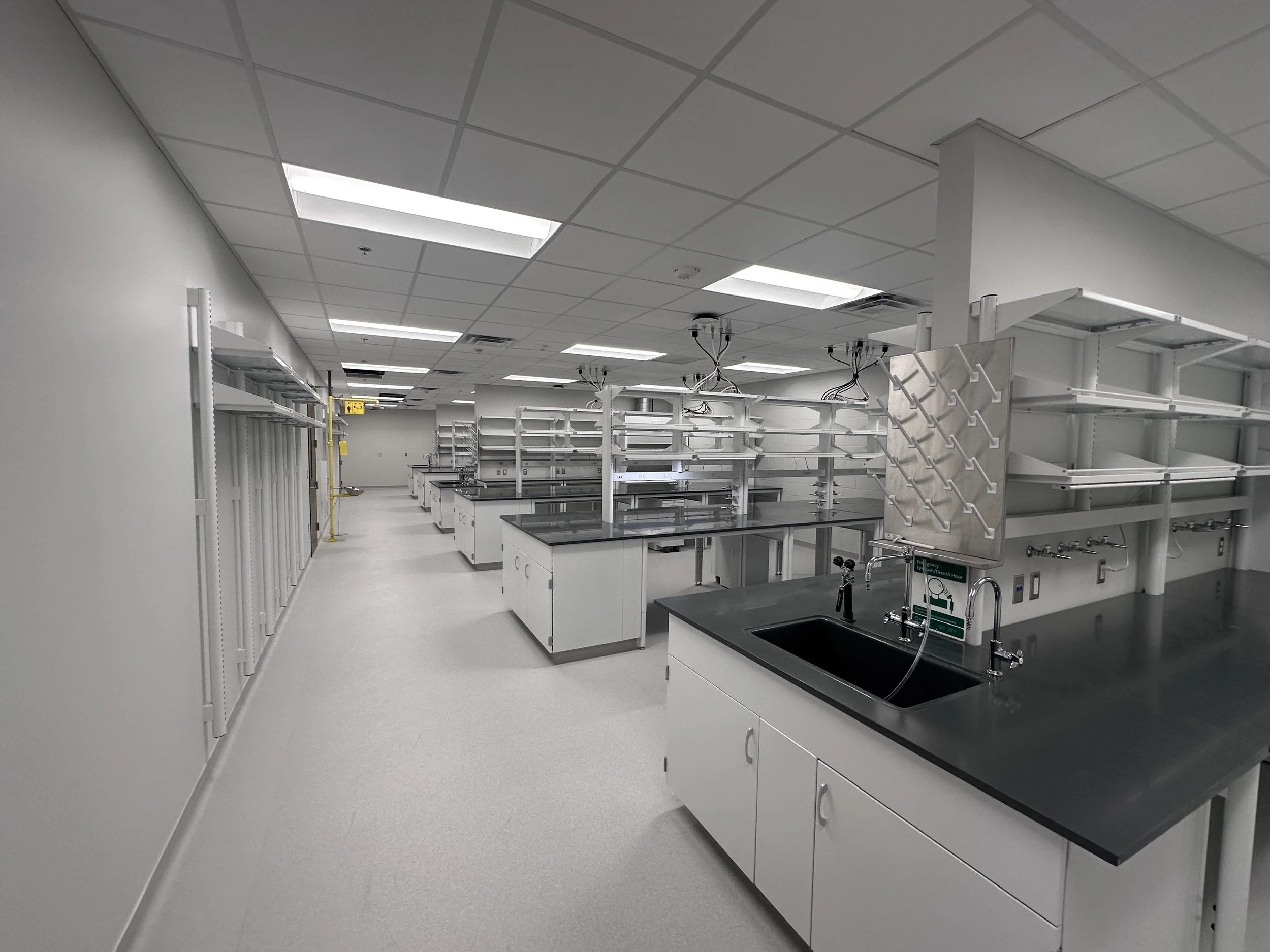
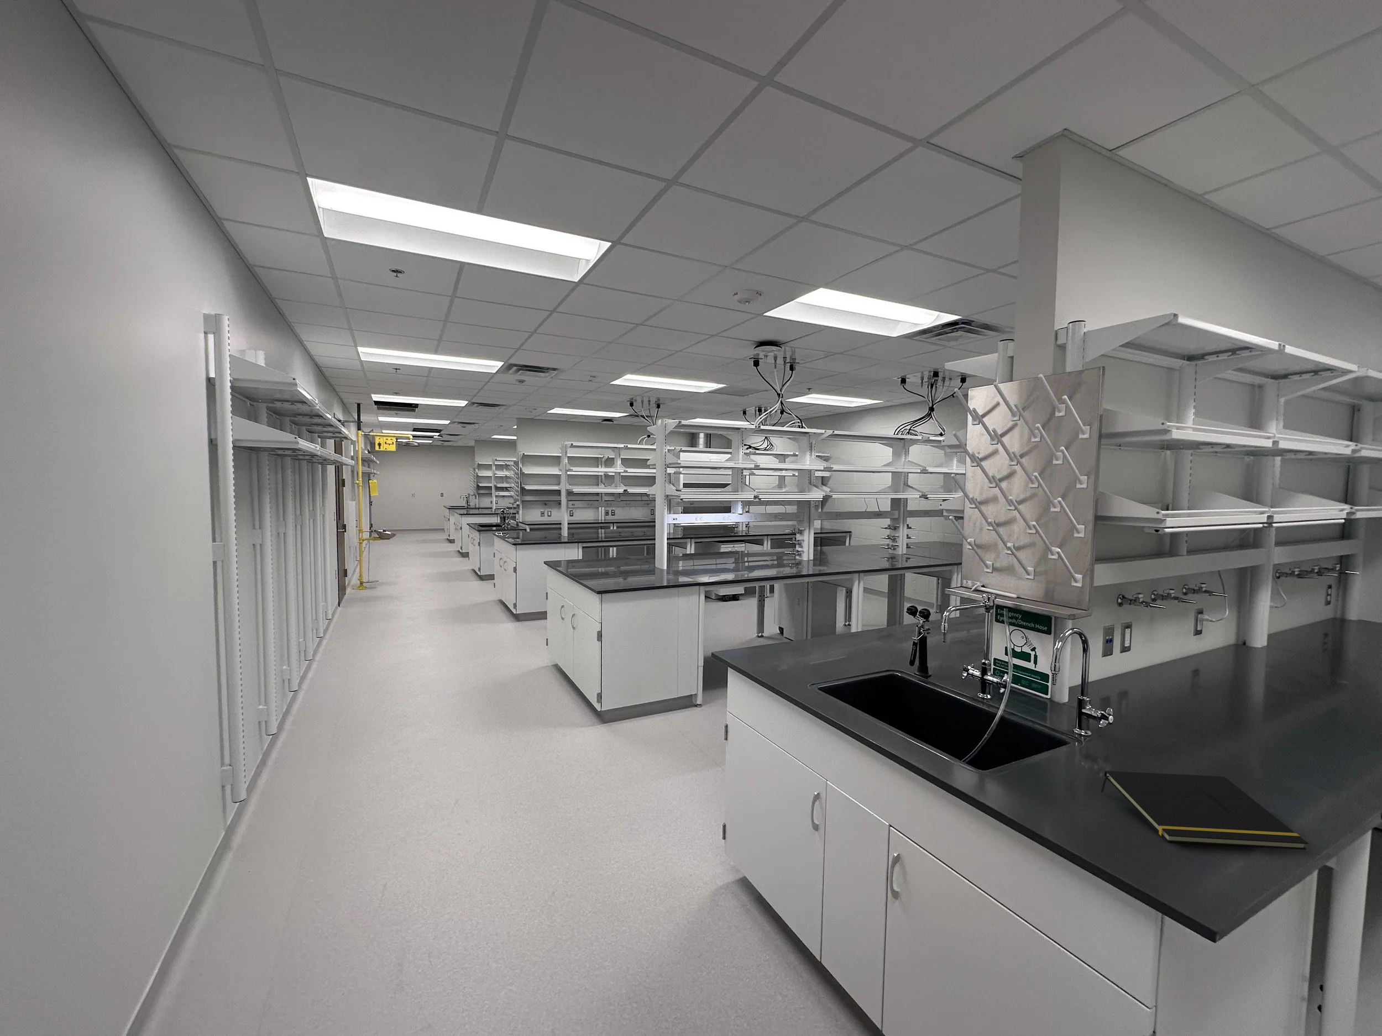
+ notepad [1100,770,1308,850]
